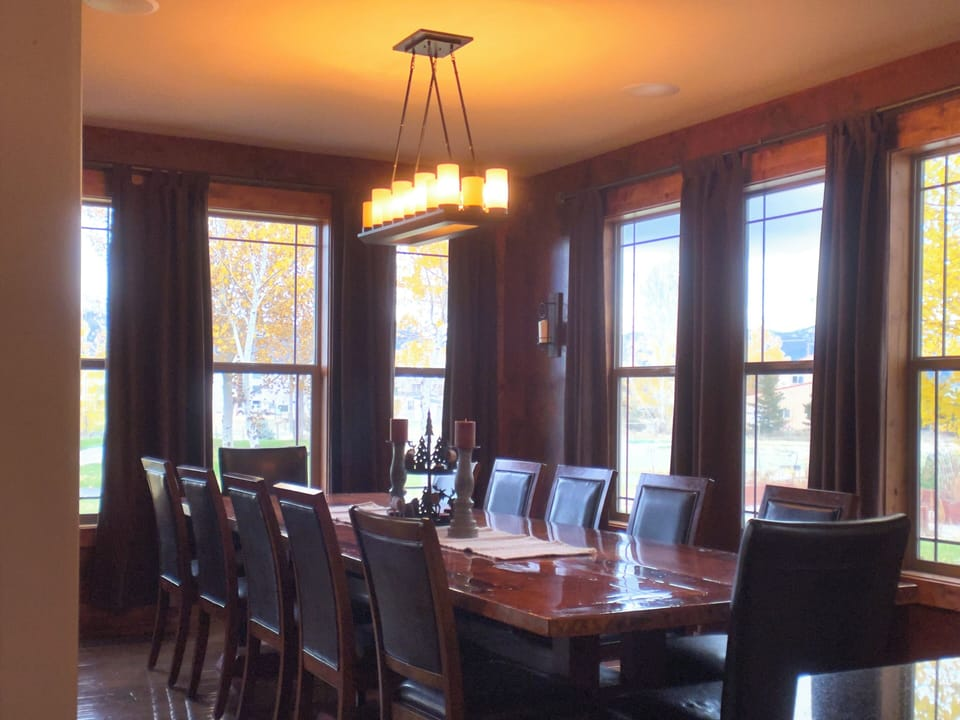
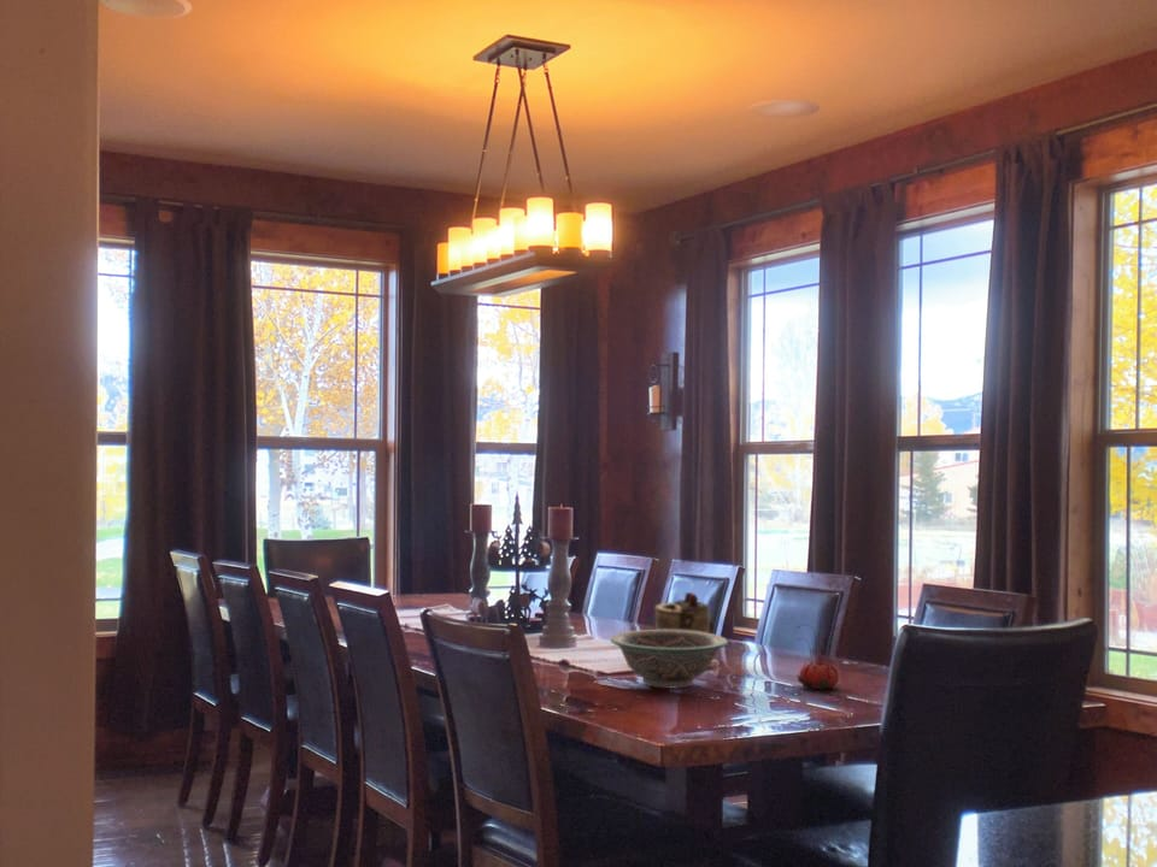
+ teapot [654,591,715,633]
+ flower [795,624,846,690]
+ bowl [610,629,729,690]
